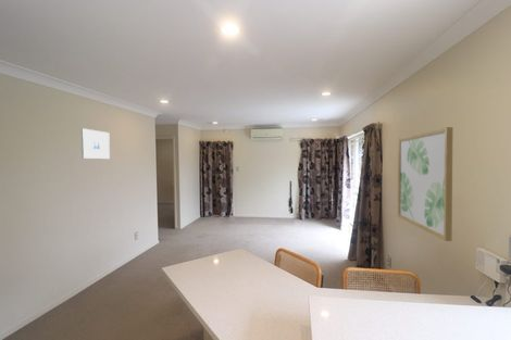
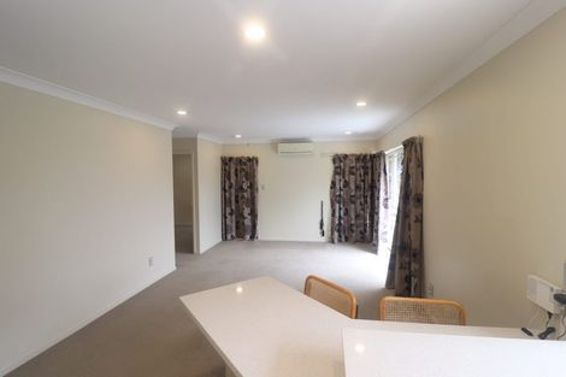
- wall art [80,127,111,160]
- wall art [397,126,453,242]
